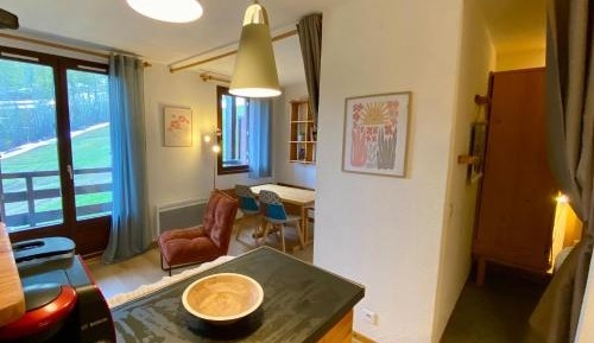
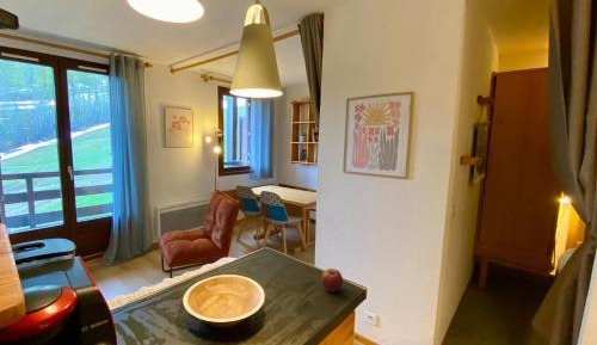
+ fruit [320,267,344,292]
